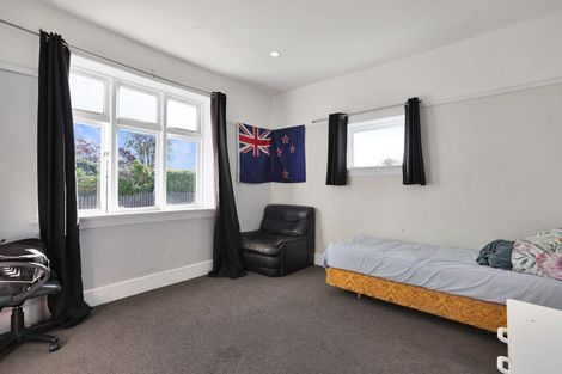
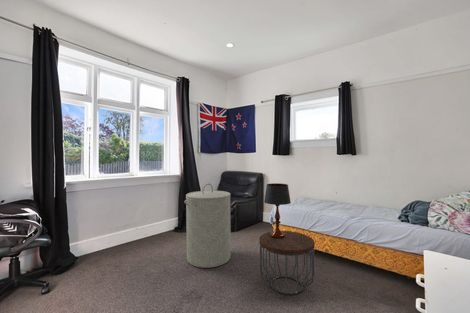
+ side table [258,230,316,296]
+ table lamp [263,182,292,238]
+ laundry hamper [183,183,232,269]
